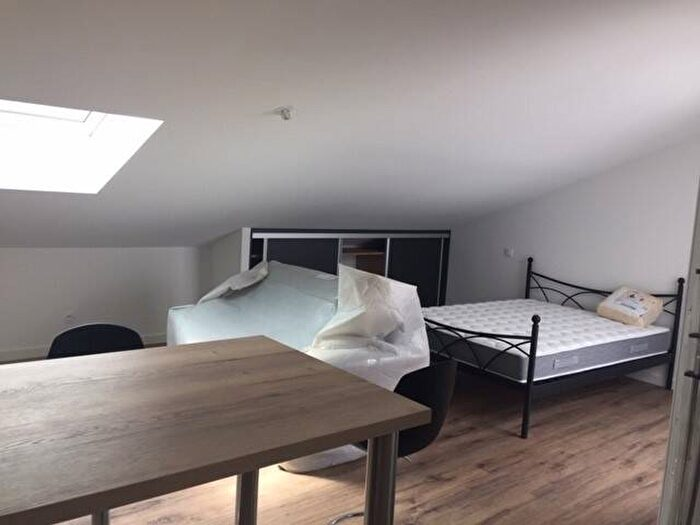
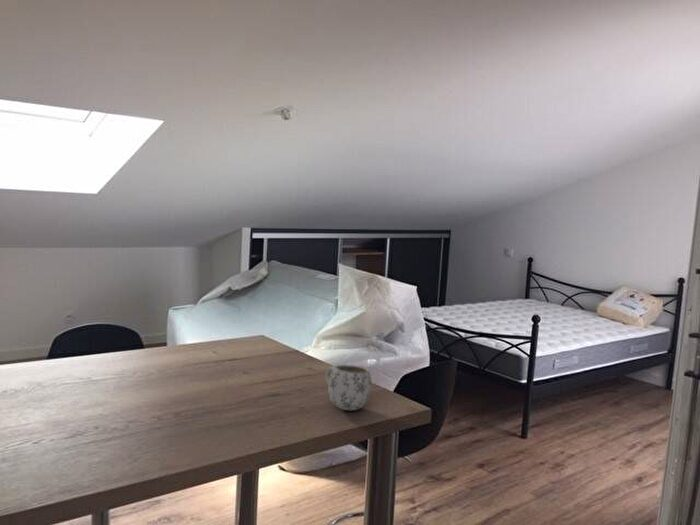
+ mug [324,364,373,411]
